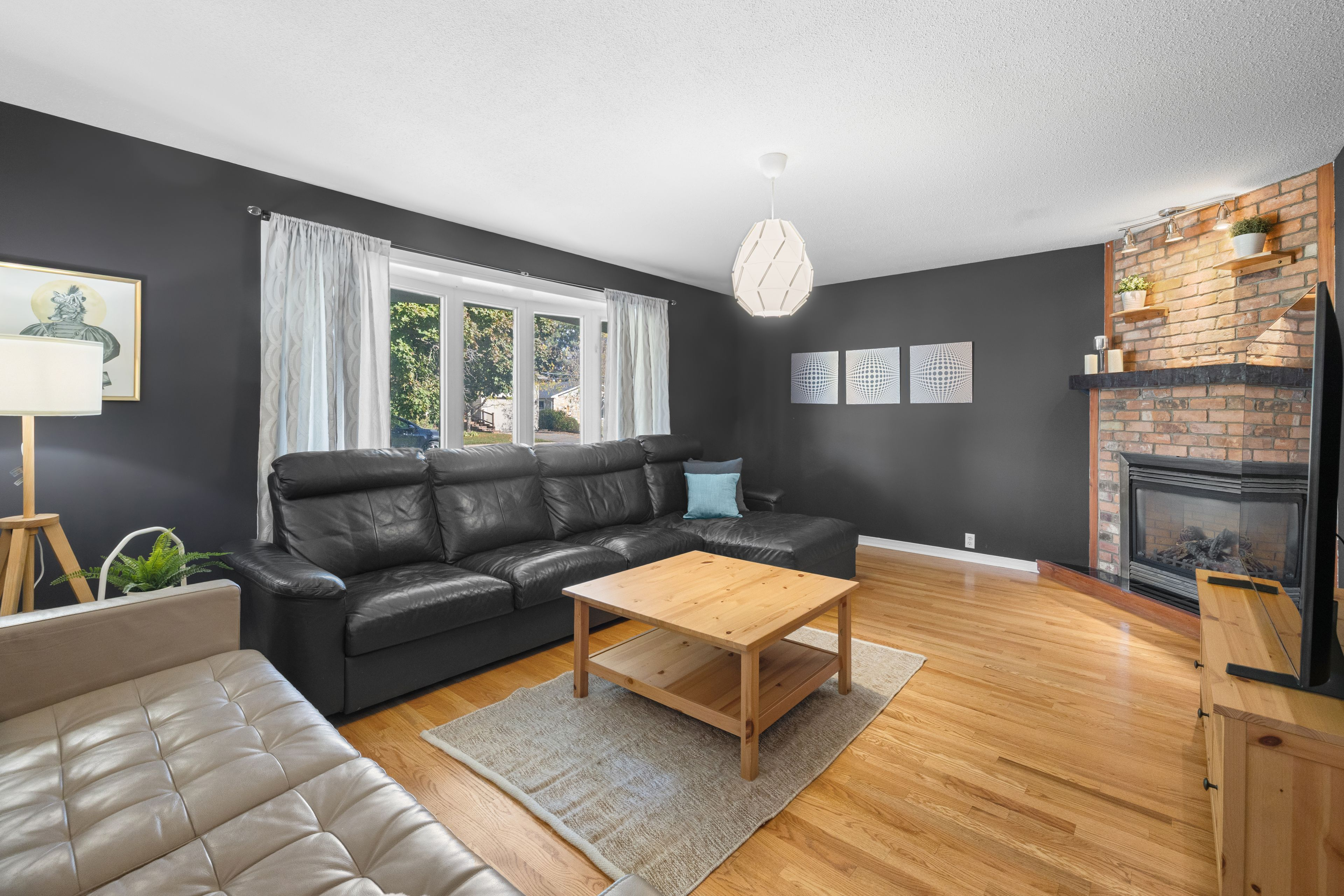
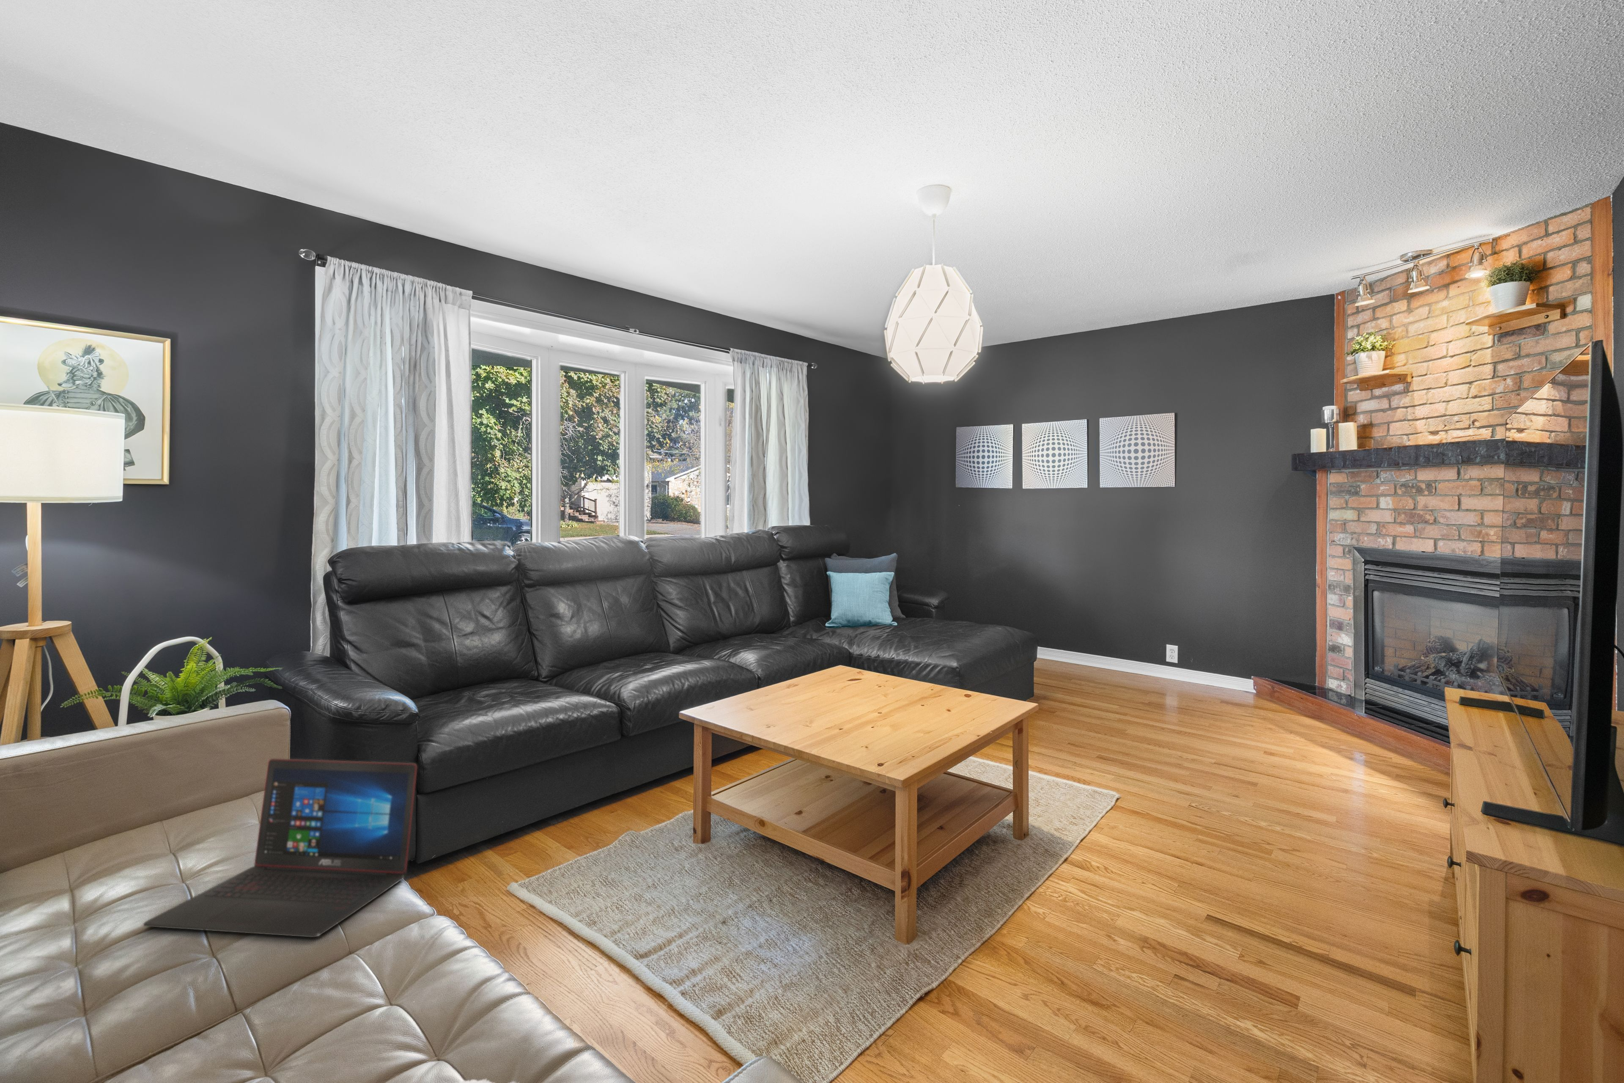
+ laptop [143,758,418,938]
